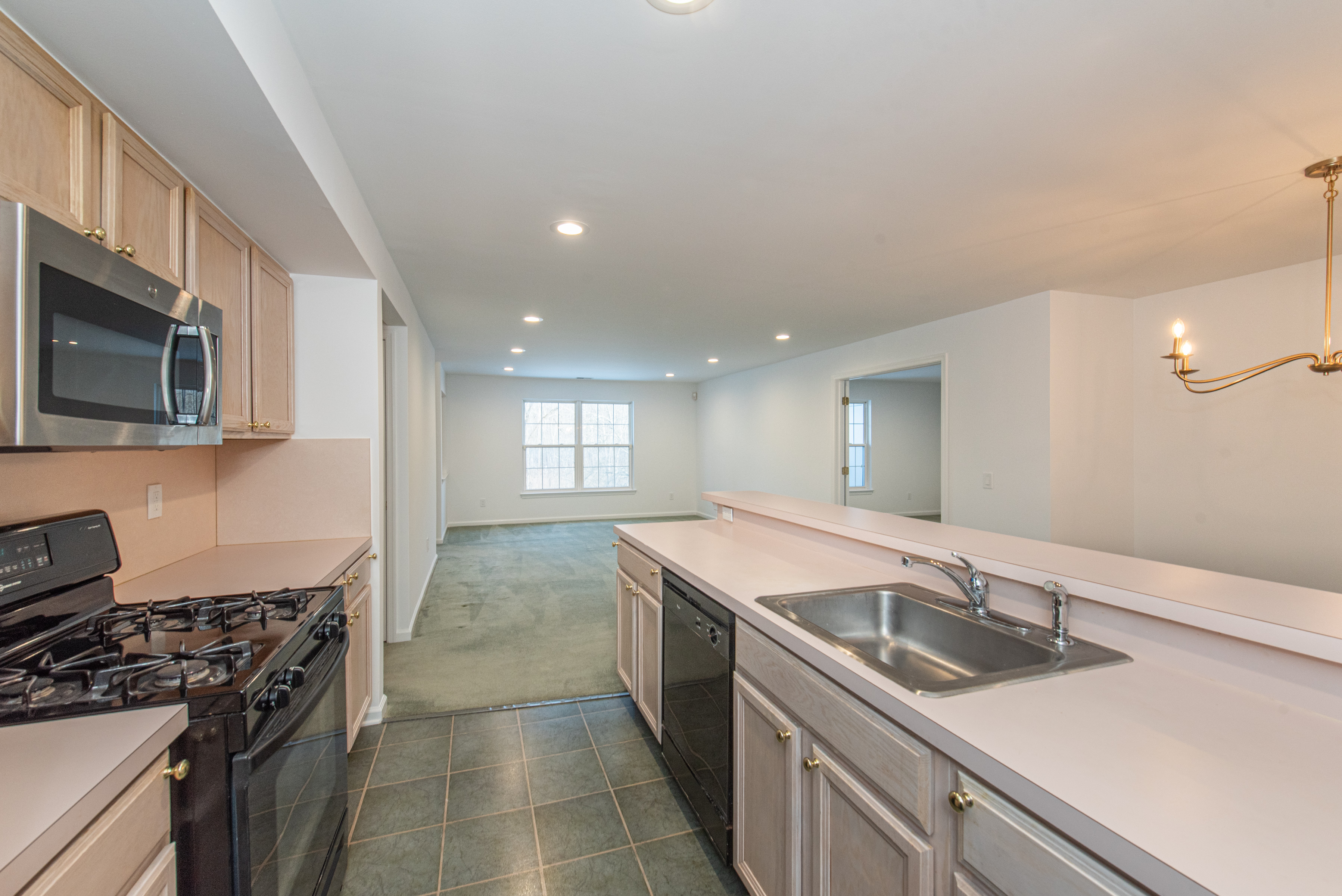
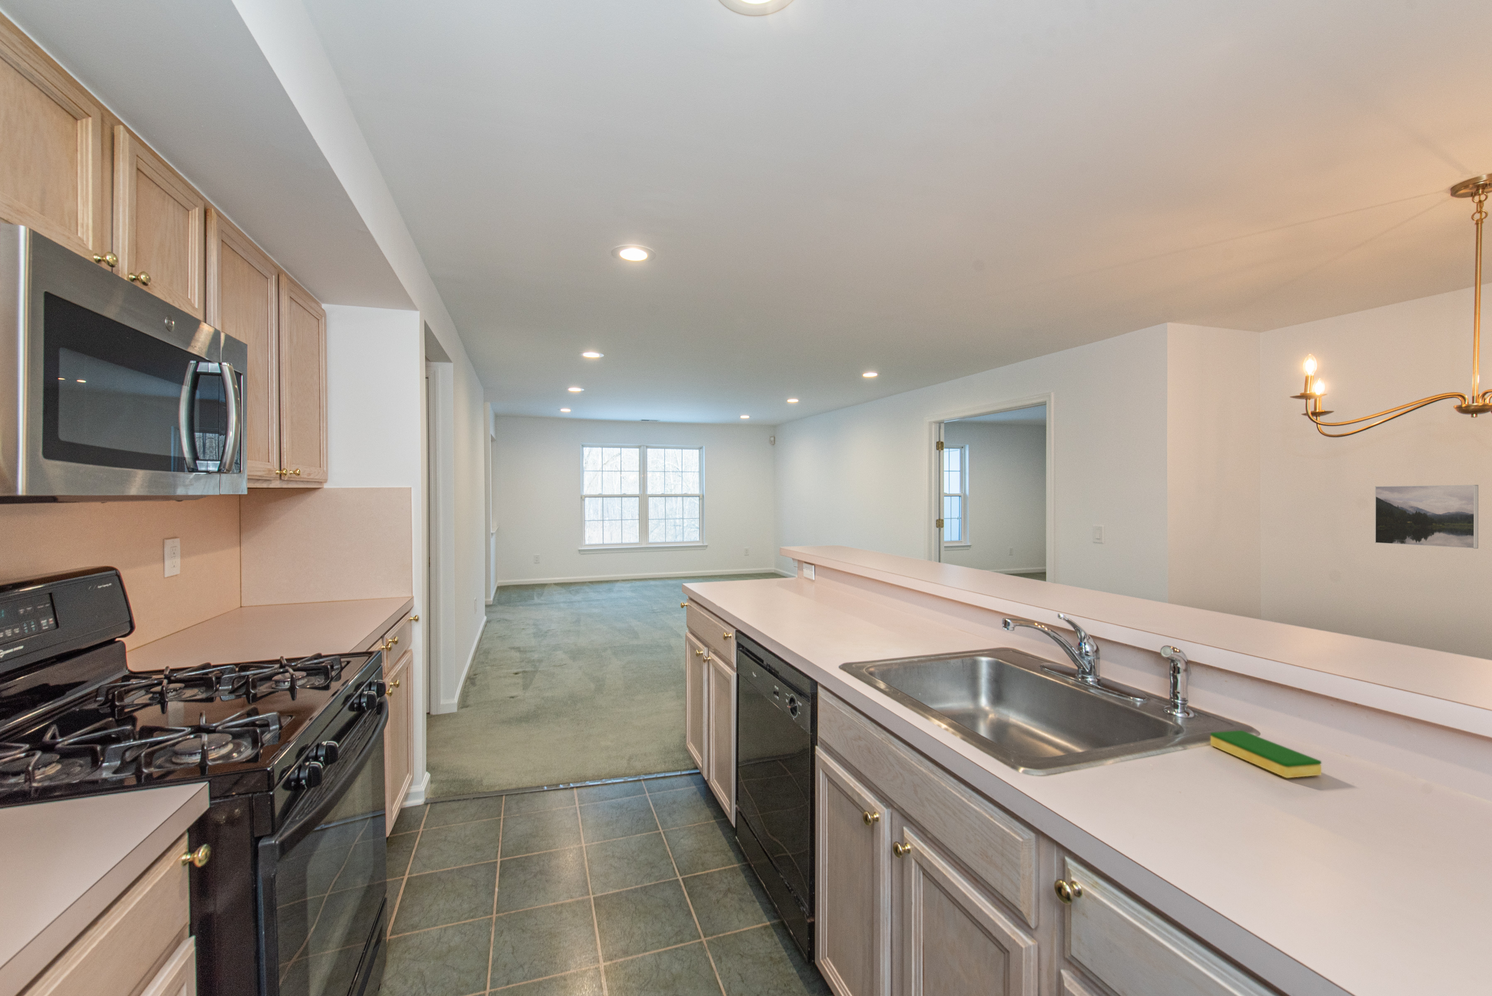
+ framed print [1374,485,1479,549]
+ dish sponge [1211,730,1322,778]
